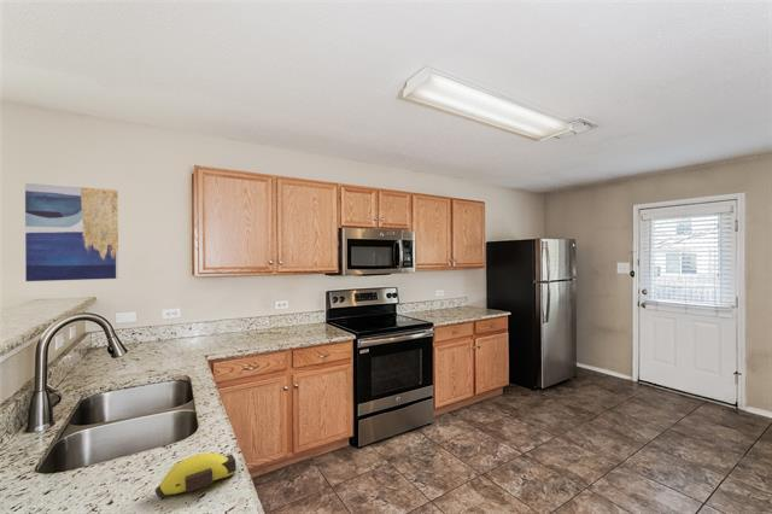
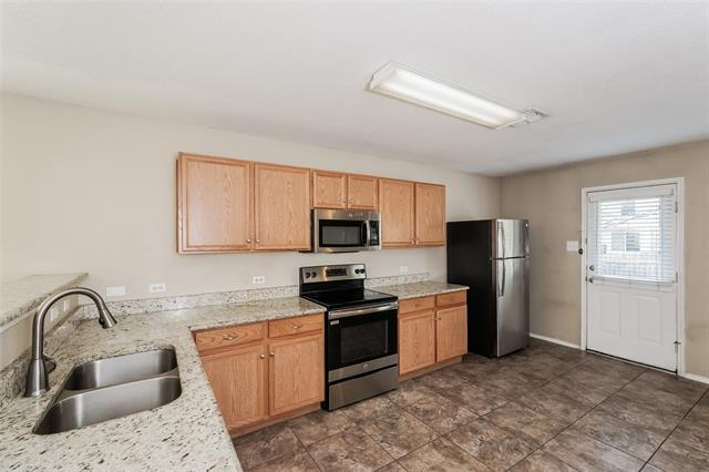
- toy figure [154,452,238,498]
- wall art [24,182,119,282]
